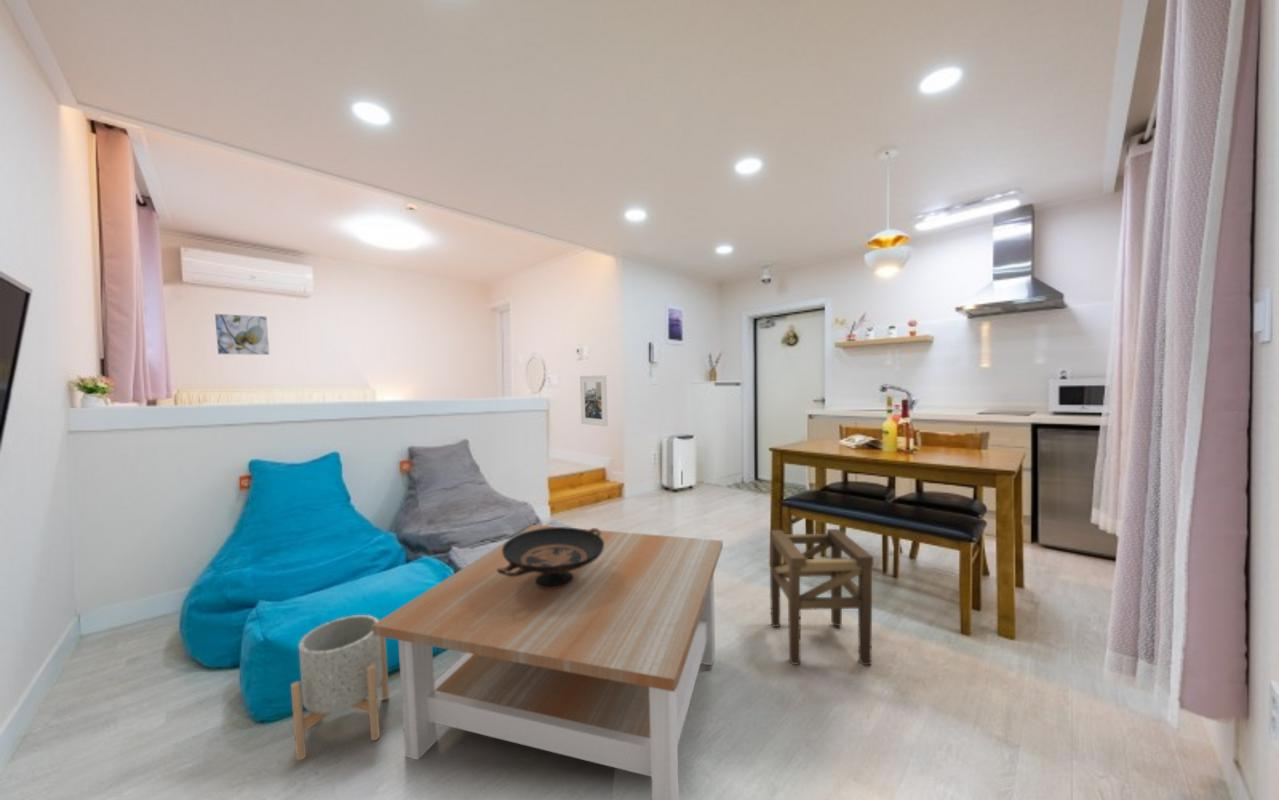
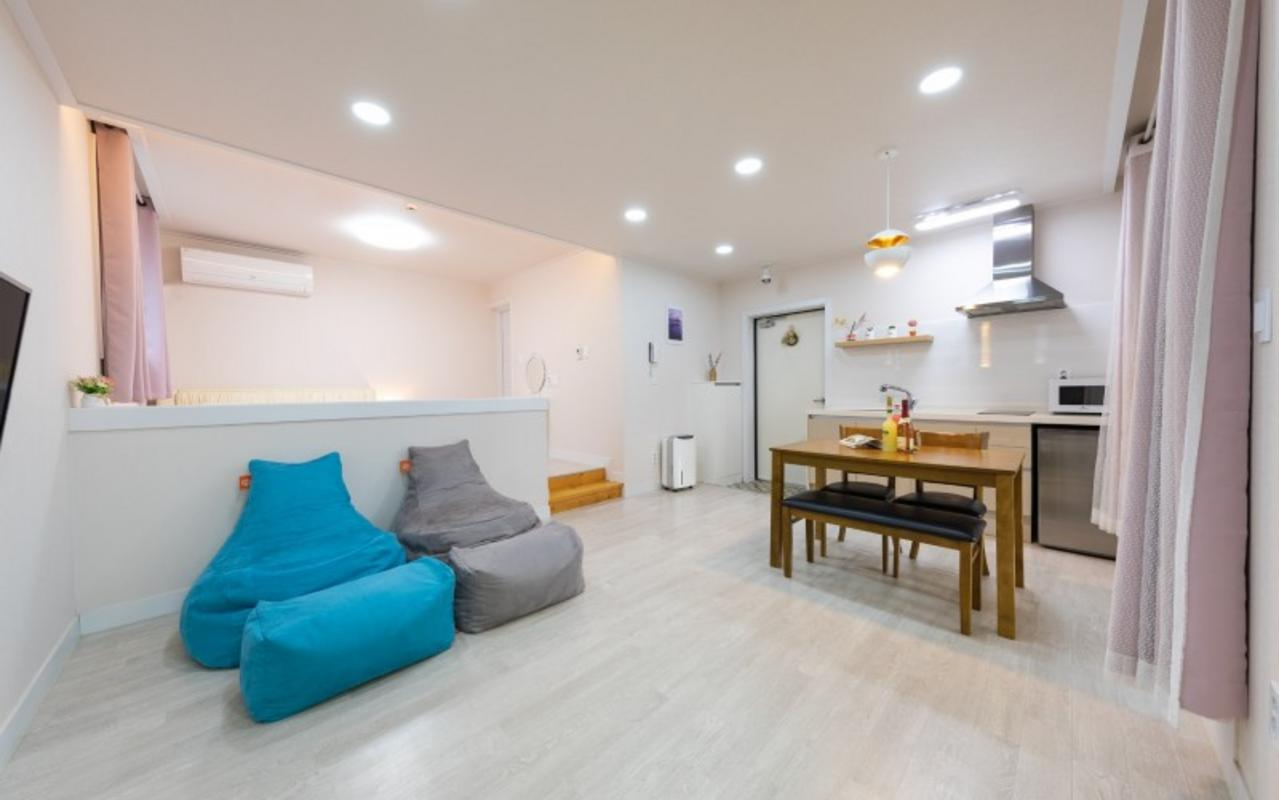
- coffee table [372,524,724,800]
- planter [290,614,390,762]
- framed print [214,313,270,356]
- decorative bowl [497,526,604,589]
- stool [769,528,874,666]
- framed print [579,374,609,427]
